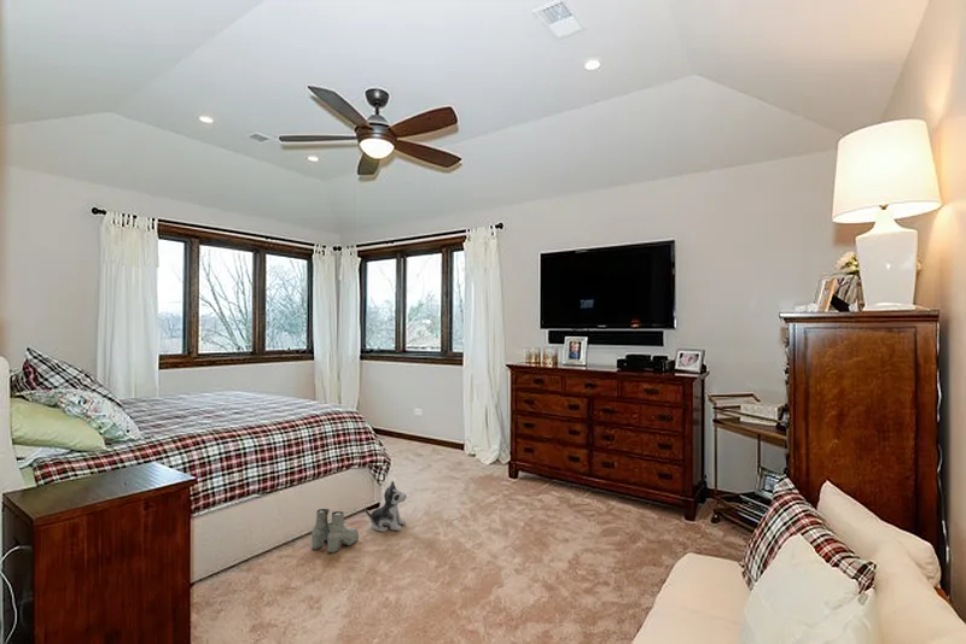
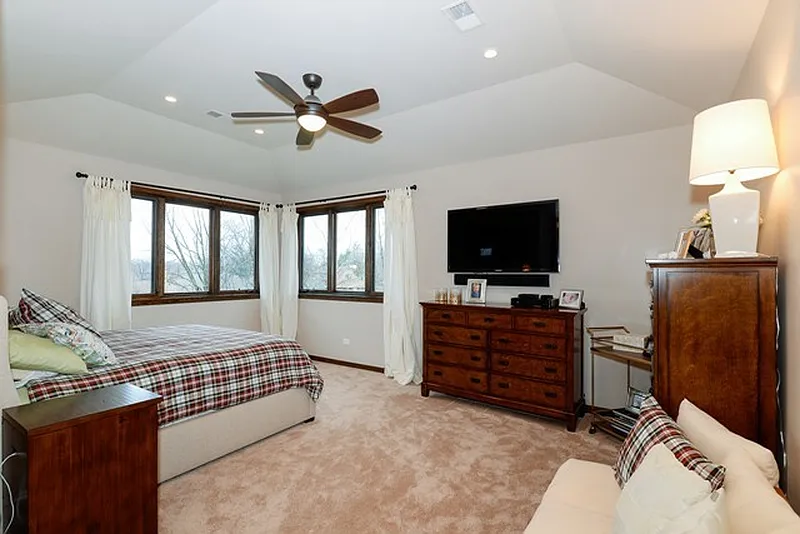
- plush toy [365,480,408,533]
- boots [310,508,360,554]
